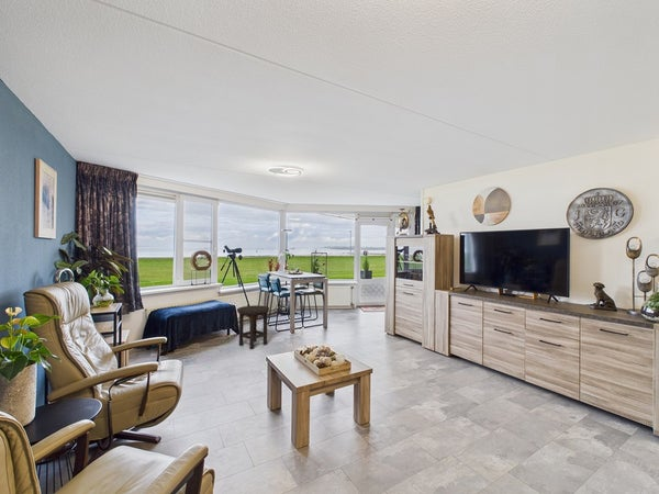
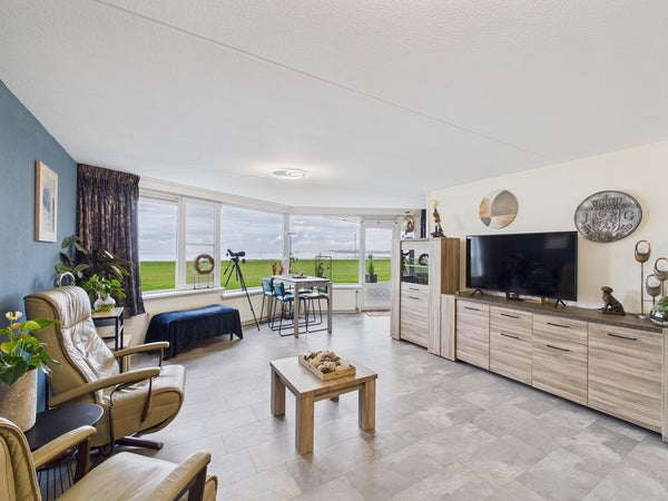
- stool [236,304,270,350]
